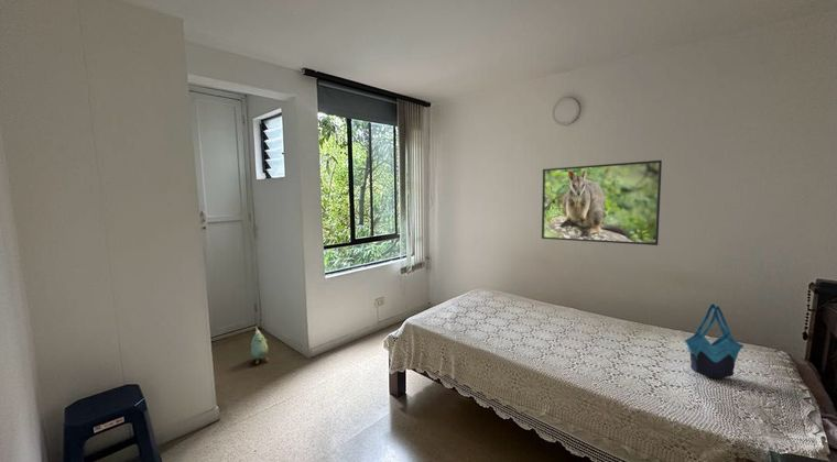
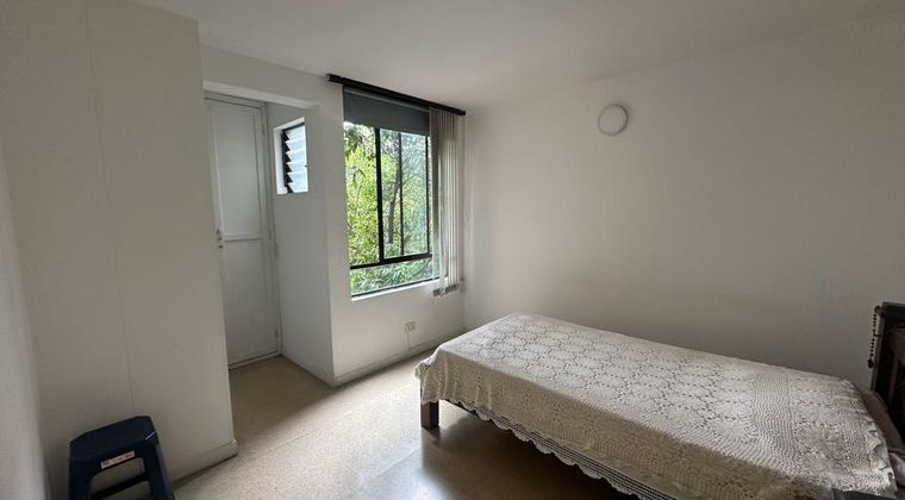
- tote bag [683,302,744,380]
- plush toy [250,326,270,364]
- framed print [541,160,663,246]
